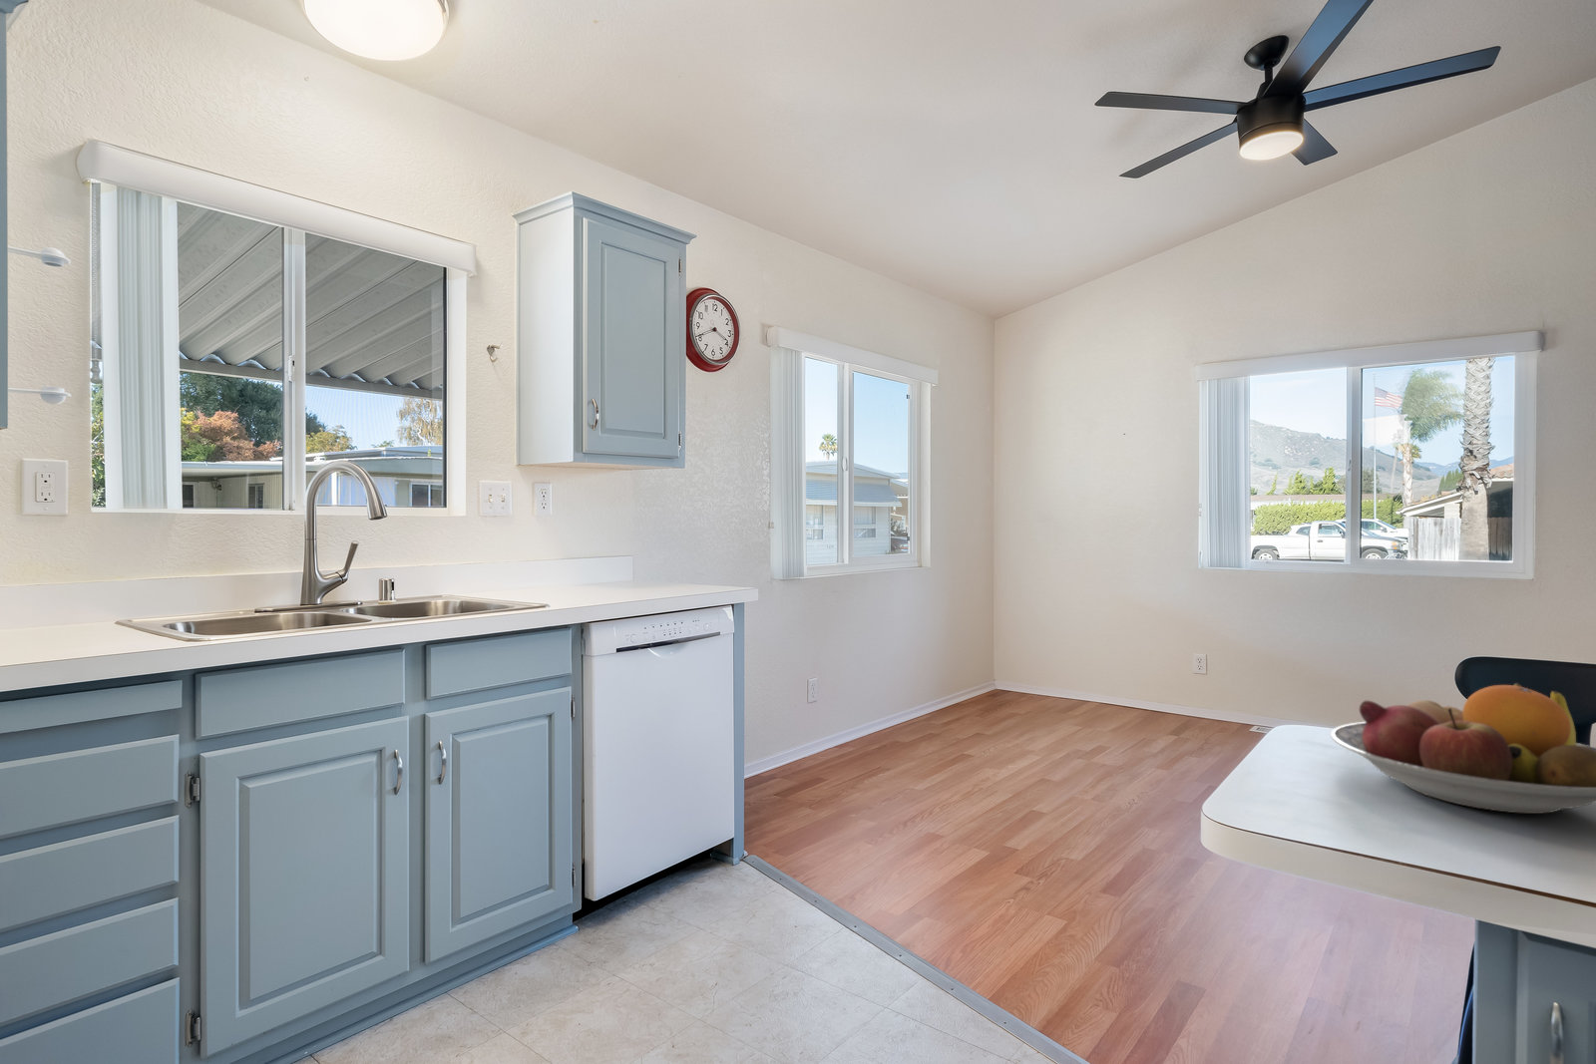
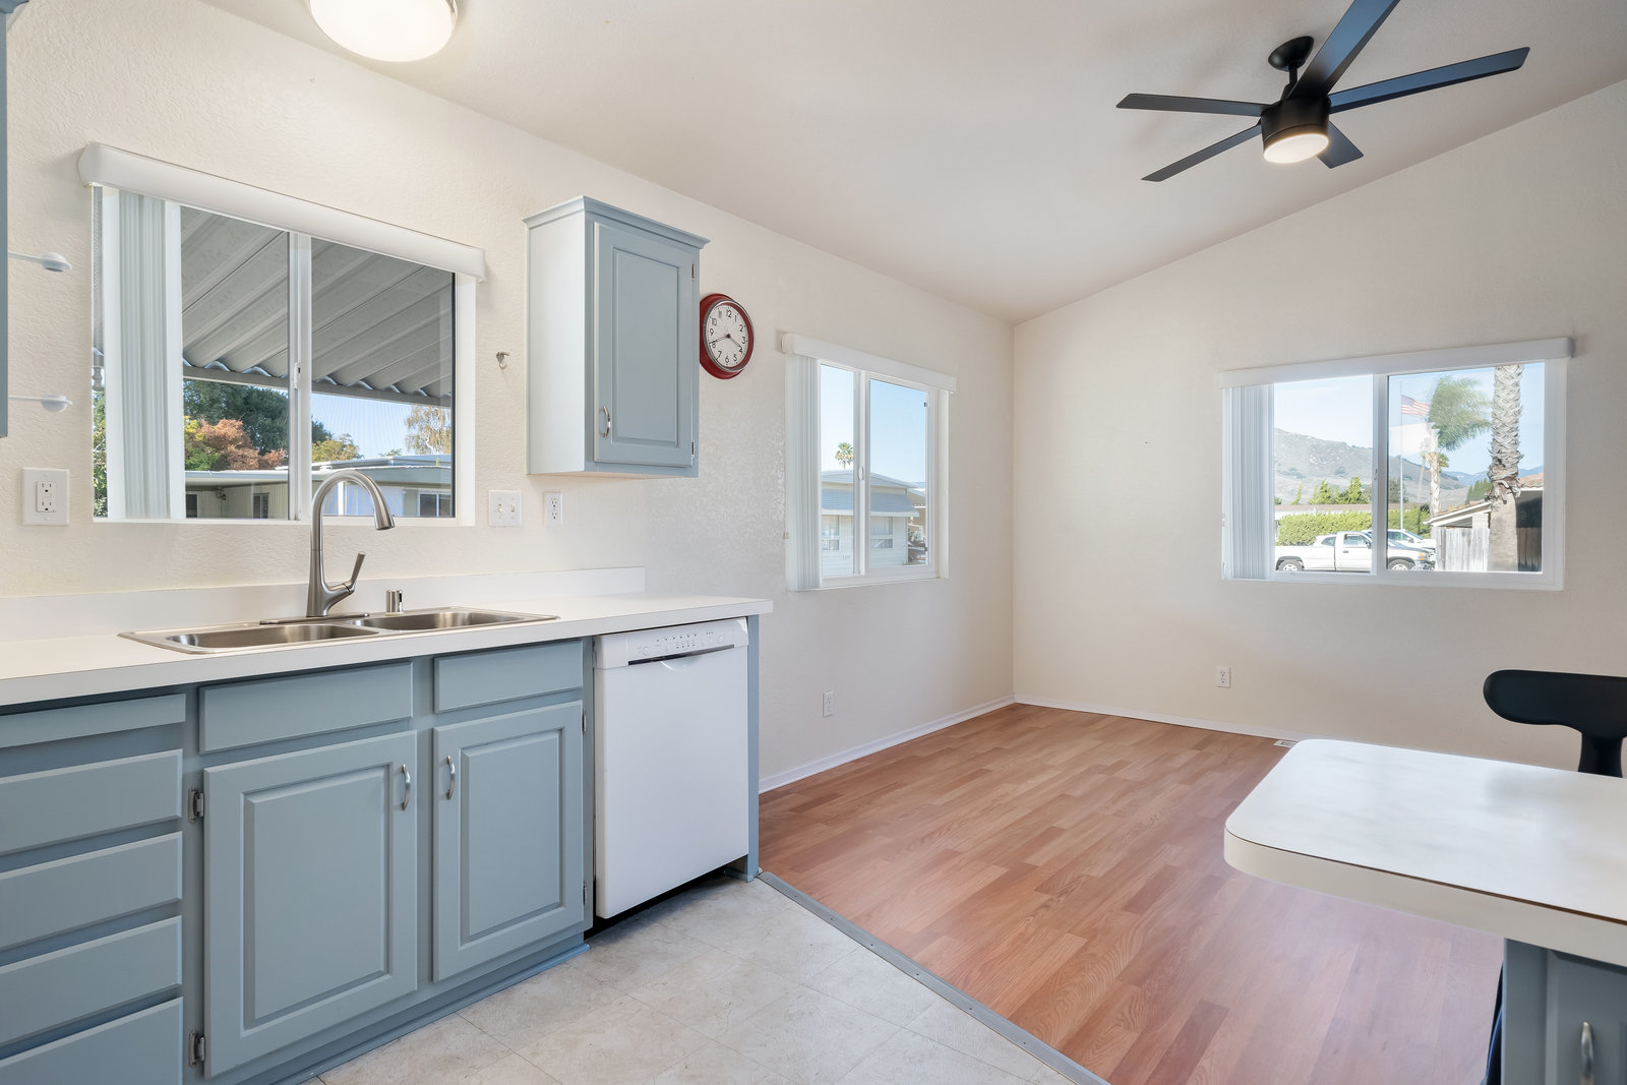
- fruit bowl [1330,682,1596,815]
